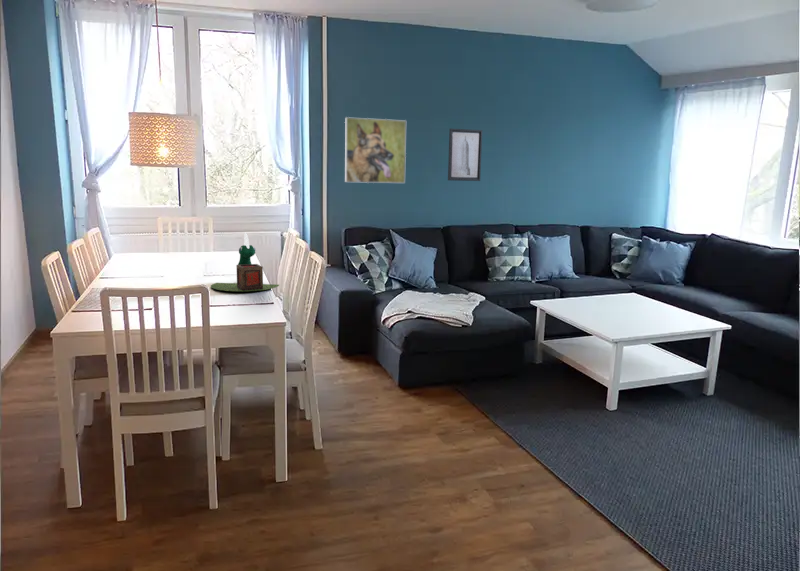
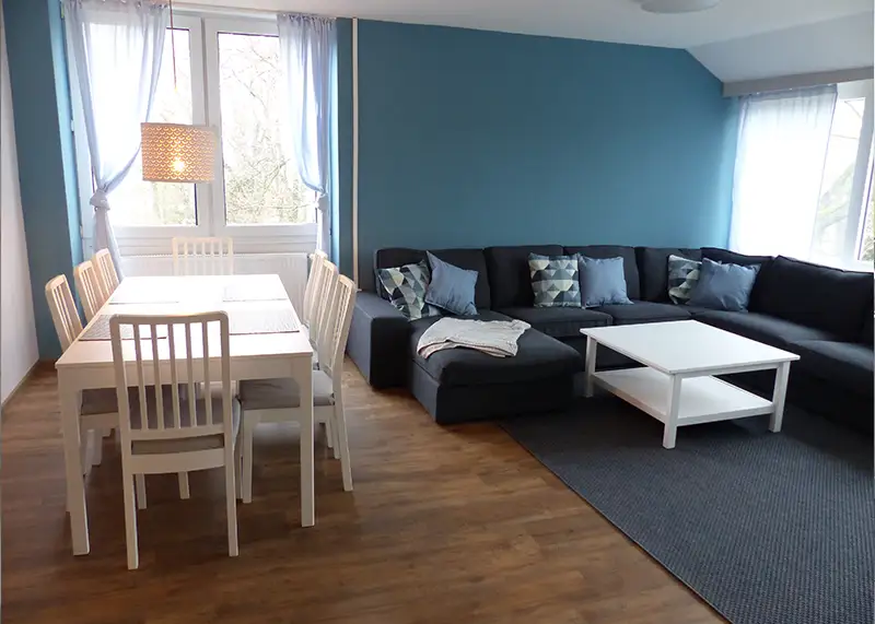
- wall art [447,128,483,182]
- plant pot [210,232,280,292]
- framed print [344,116,407,184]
